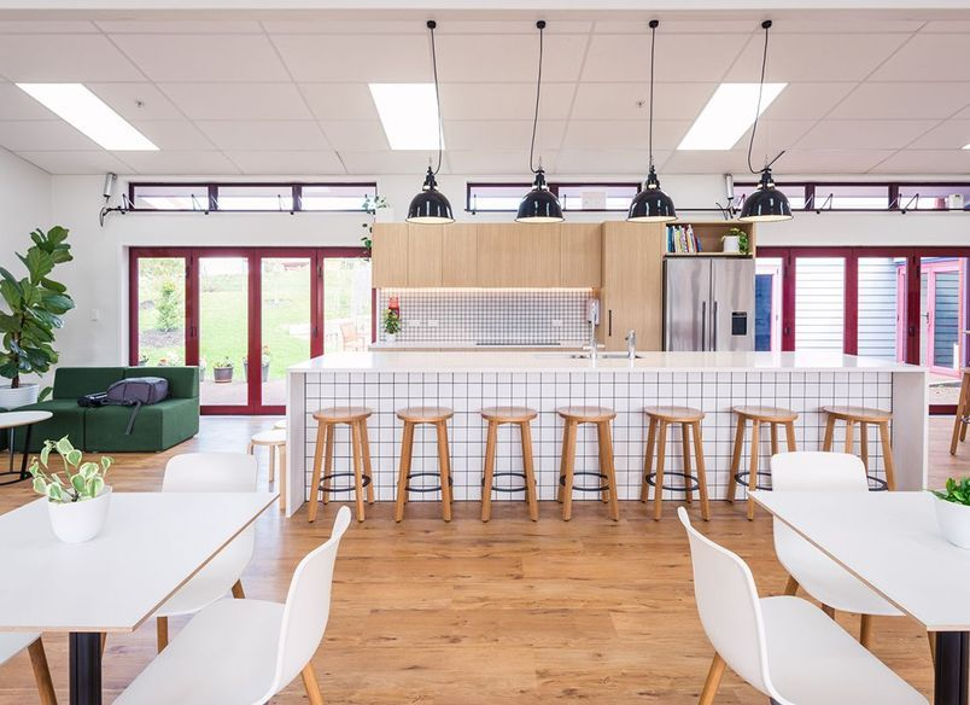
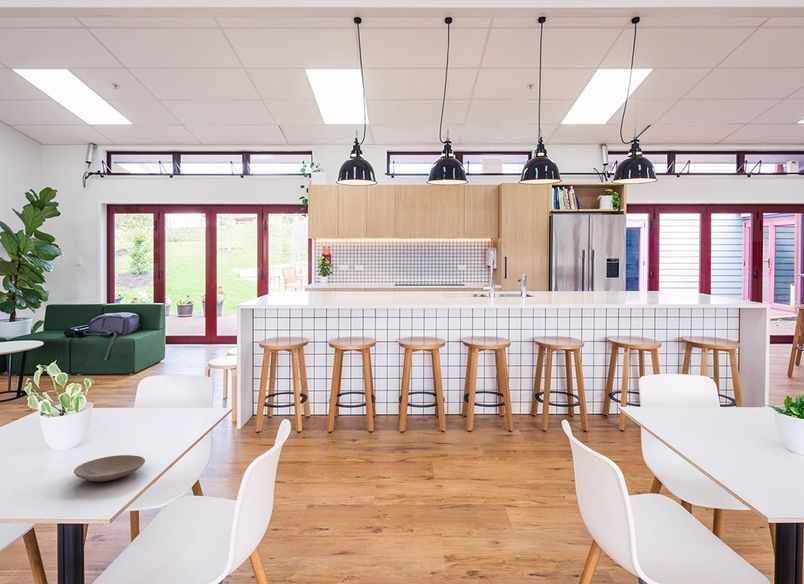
+ plate [73,454,146,482]
